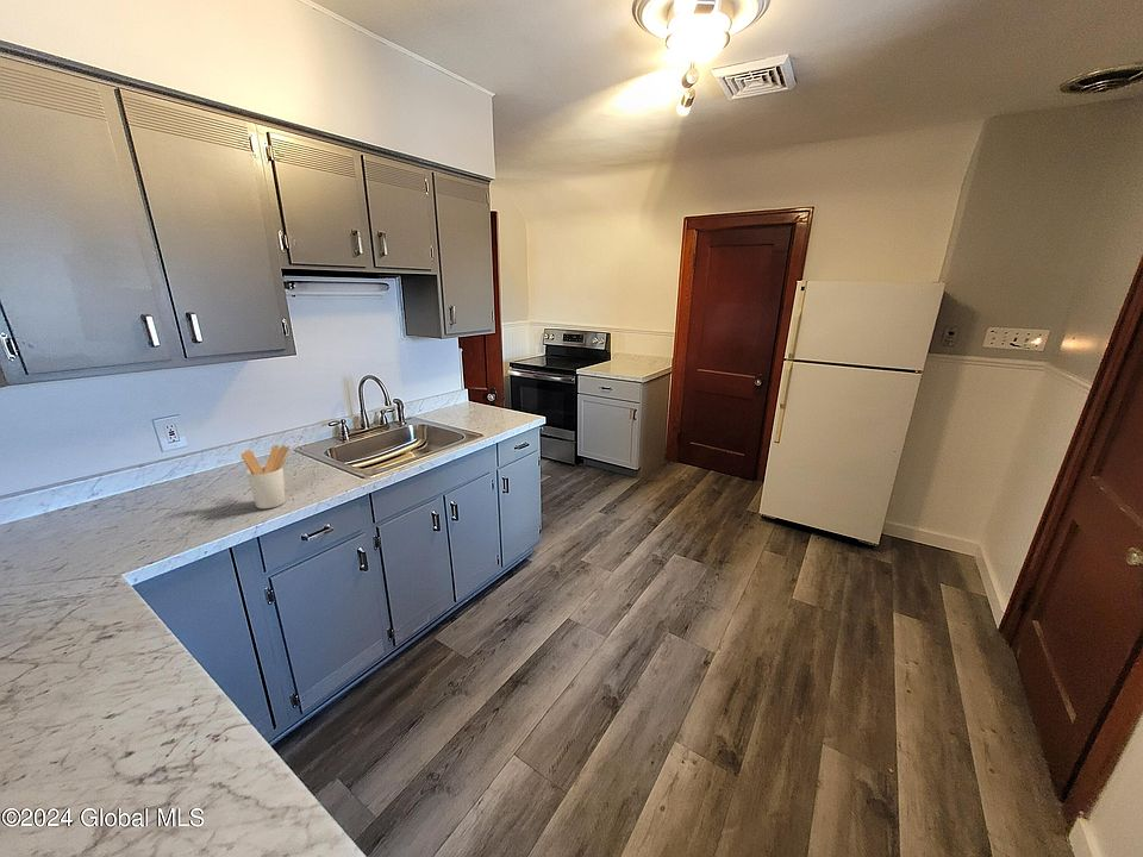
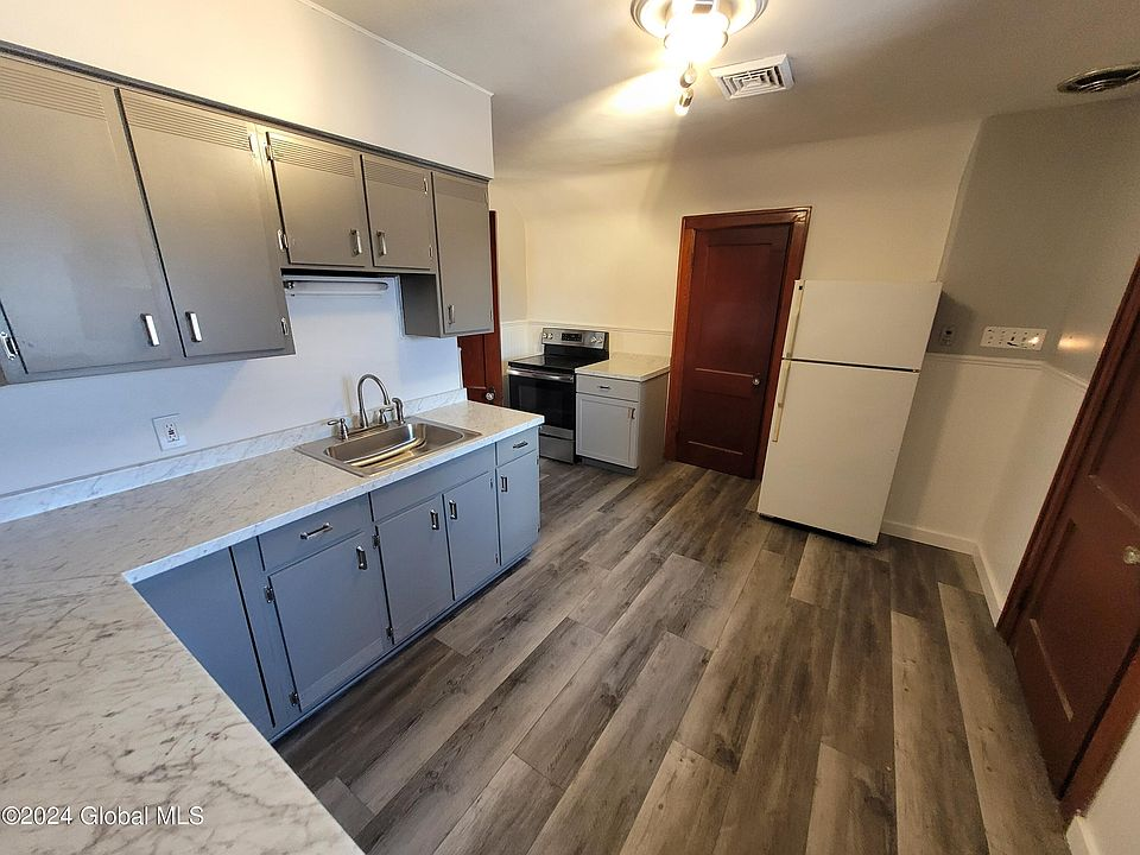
- utensil holder [241,444,291,509]
